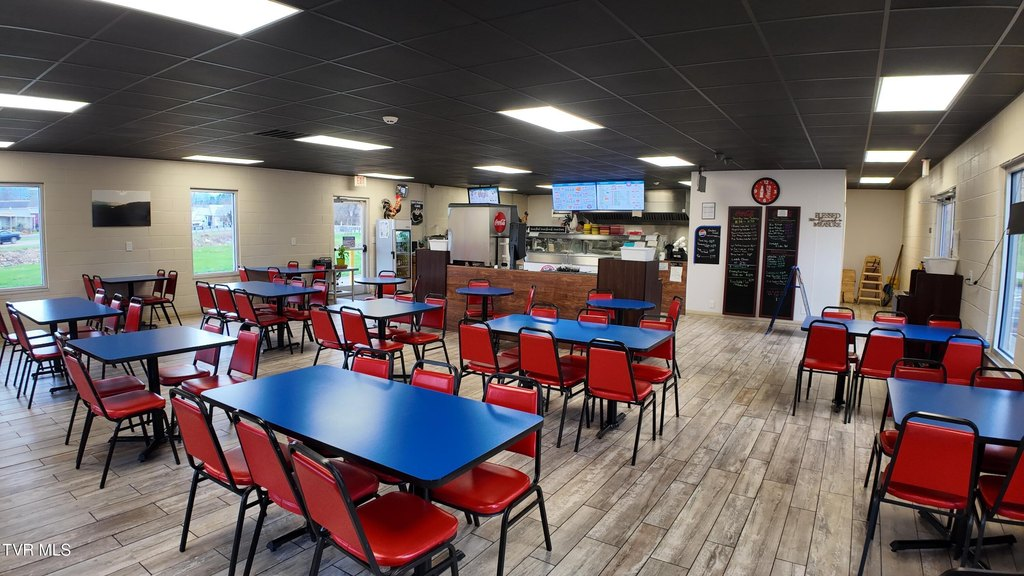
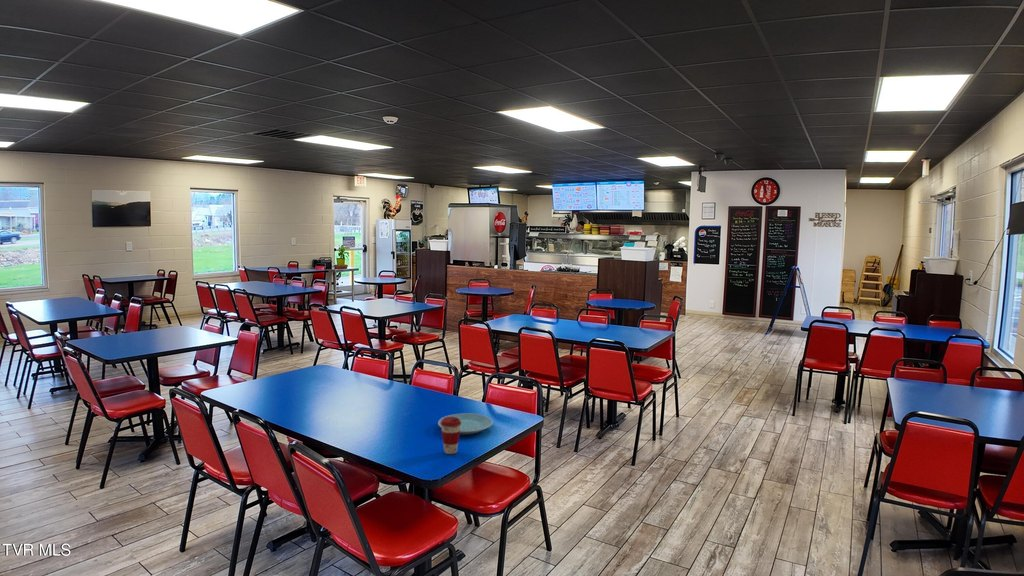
+ plate [437,412,494,435]
+ coffee cup [440,417,461,455]
